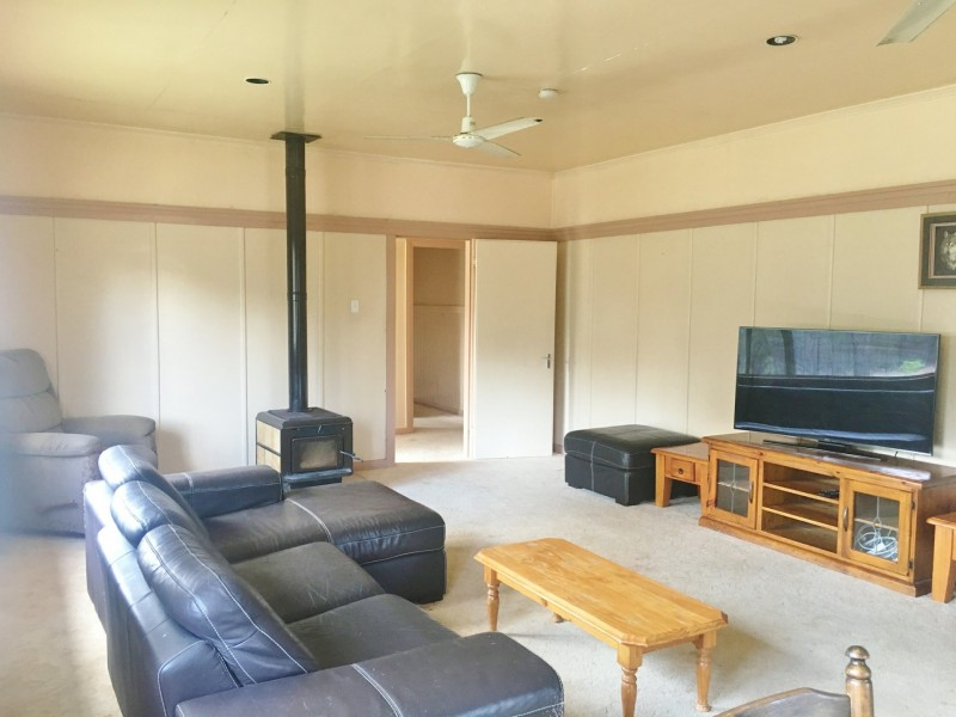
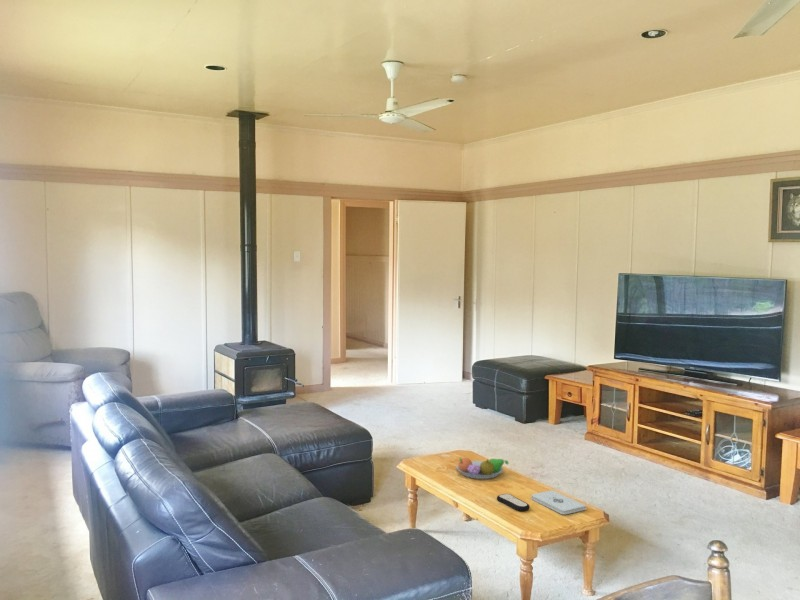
+ remote control [496,493,530,512]
+ notepad [530,489,587,516]
+ fruit bowl [455,457,509,480]
